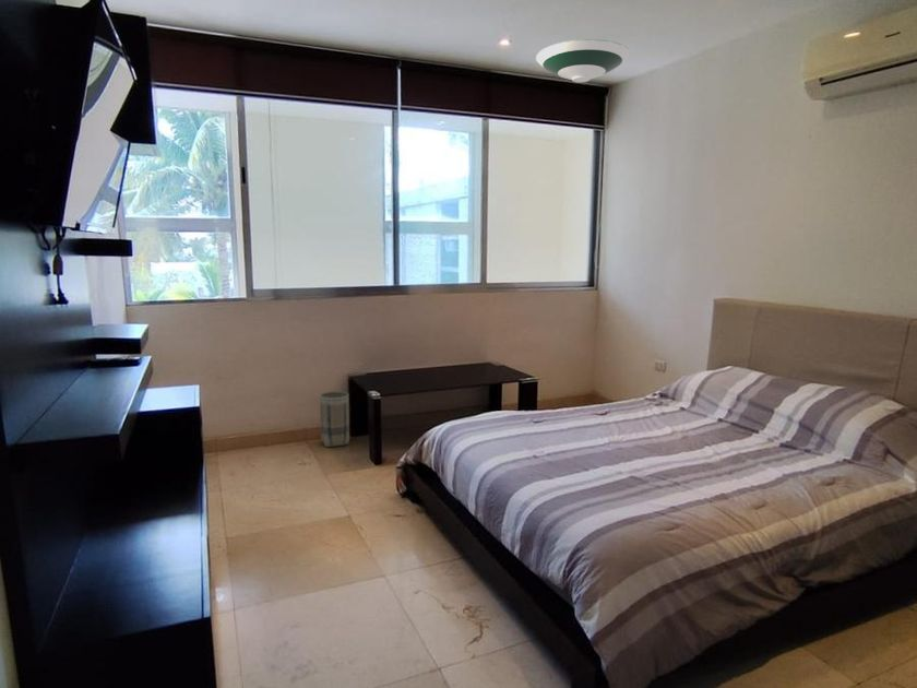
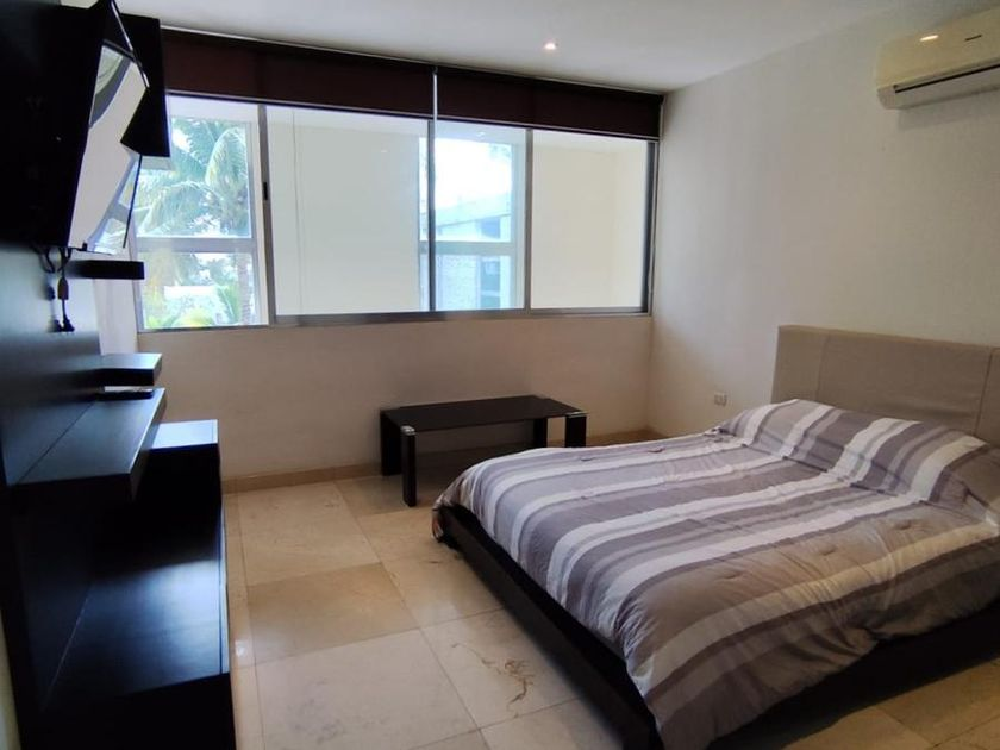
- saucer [535,38,631,83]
- basket [319,390,350,448]
